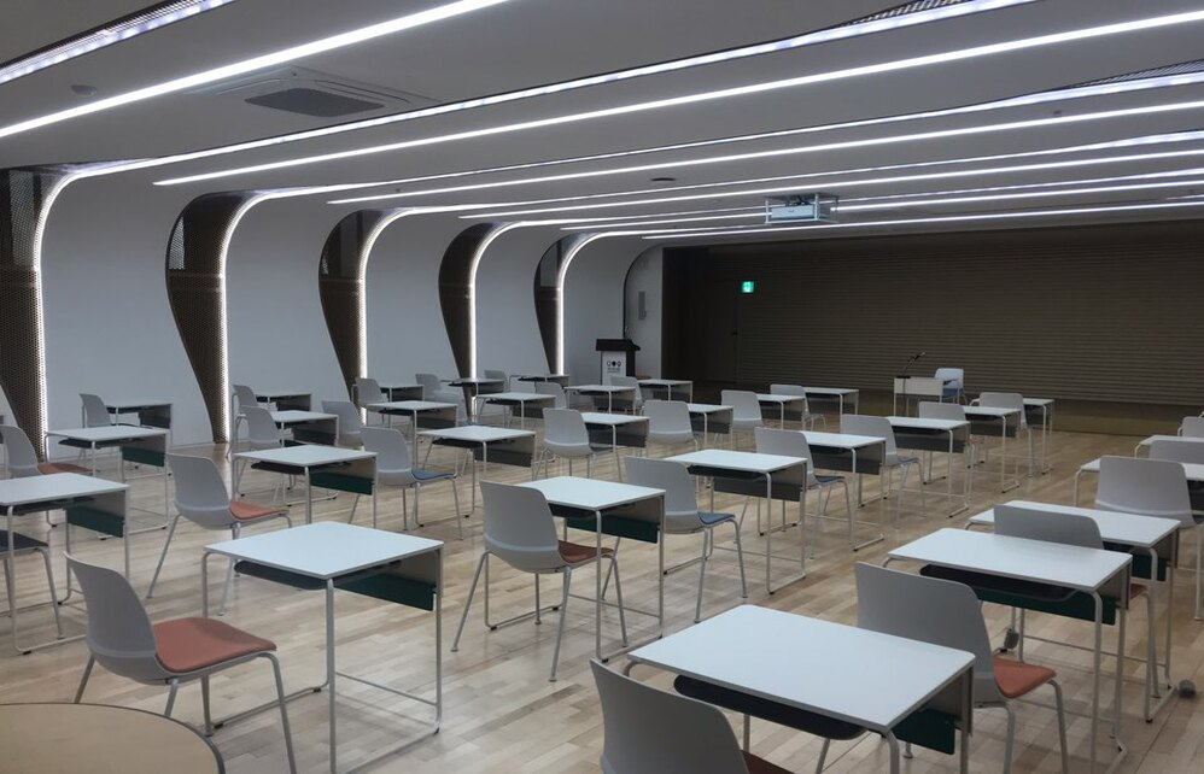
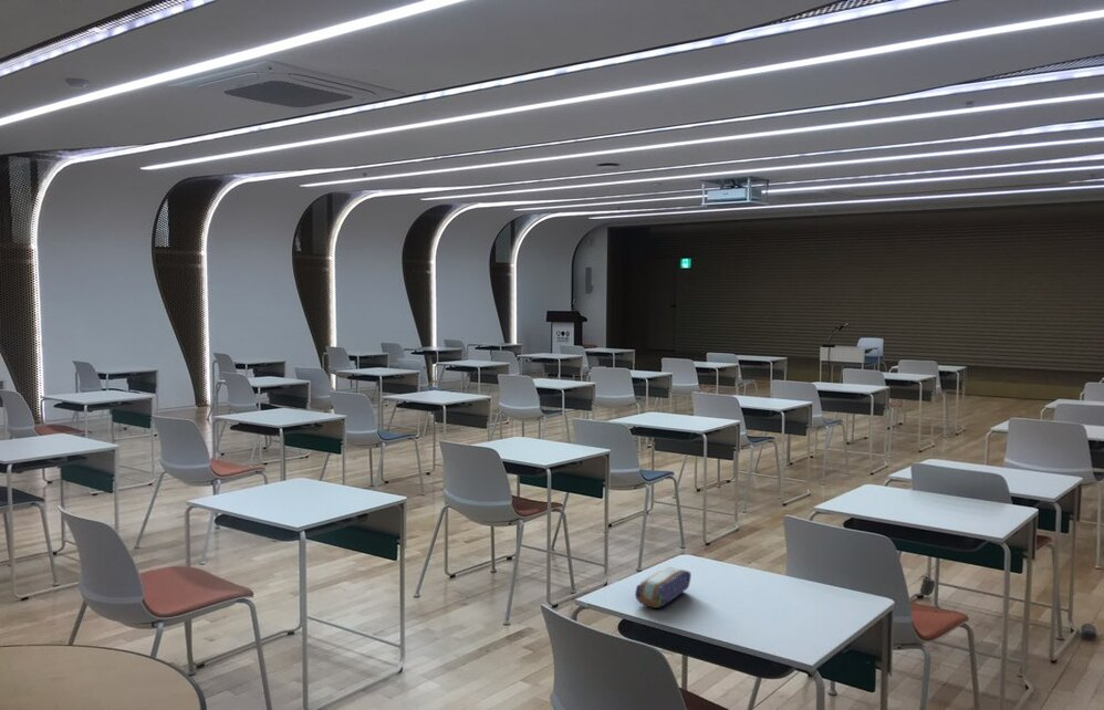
+ pencil case [634,565,692,609]
